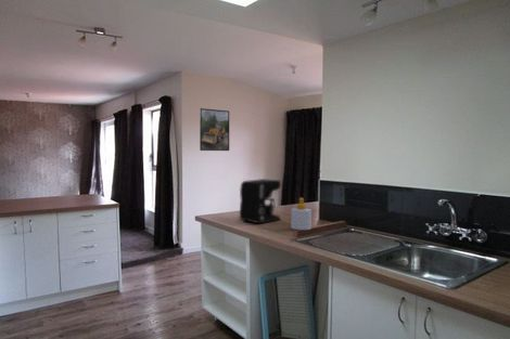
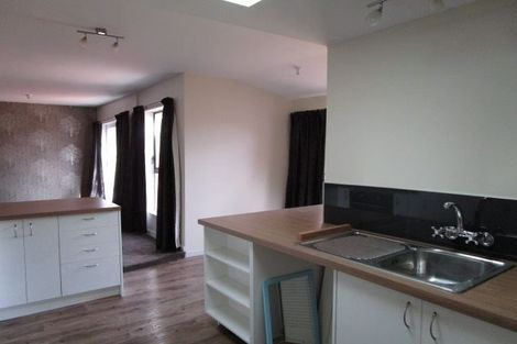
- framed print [199,107,230,152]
- coffee maker [239,178,282,224]
- soap bottle [290,197,313,231]
